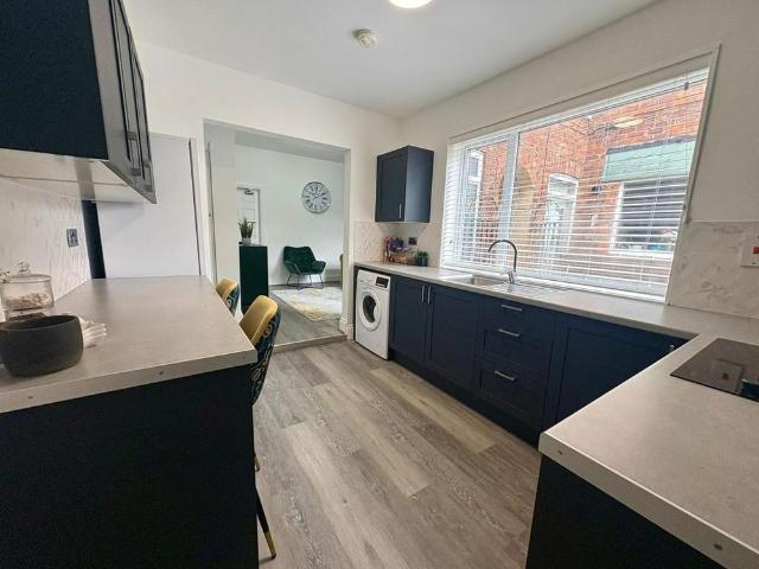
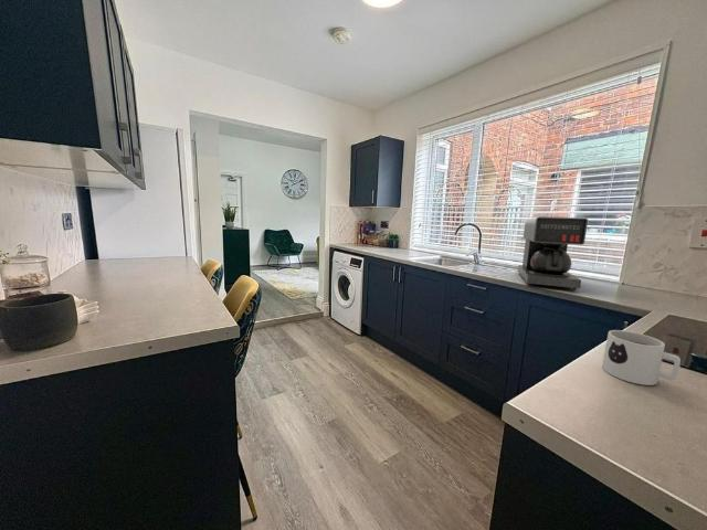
+ coffee maker [517,216,589,292]
+ mug [601,329,682,386]
